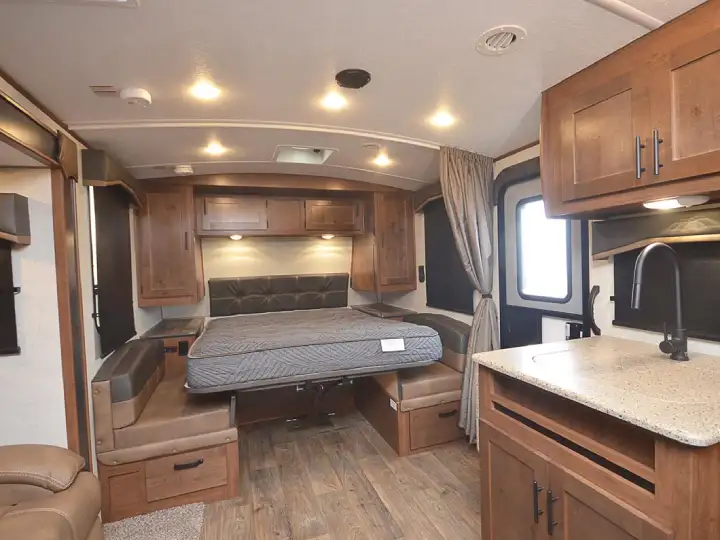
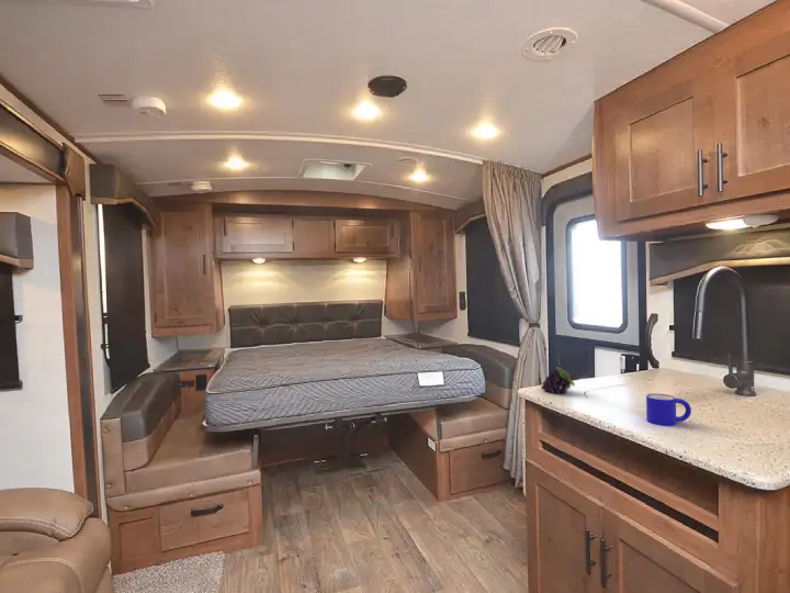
+ fruit [540,365,578,394]
+ mug [645,393,692,427]
